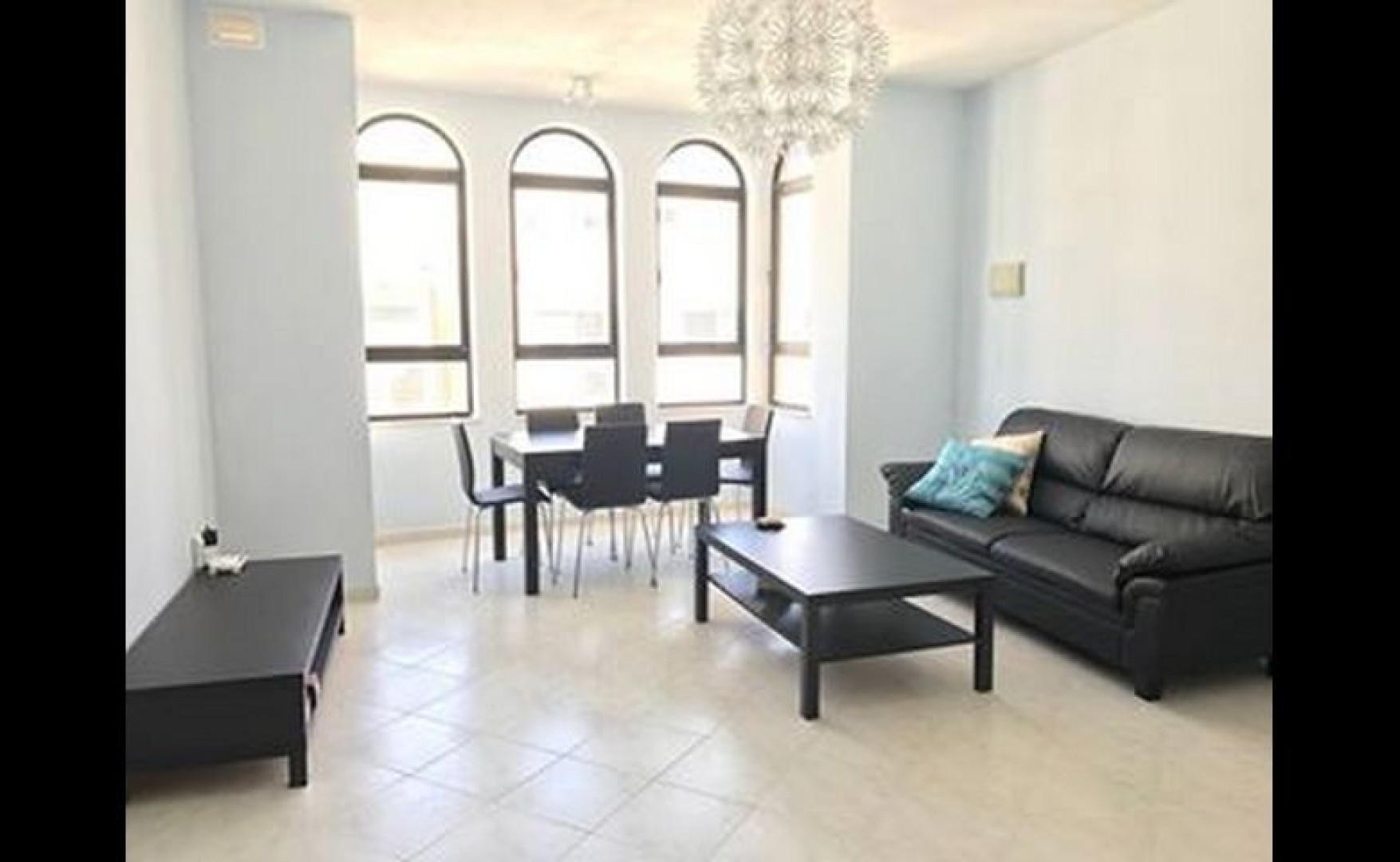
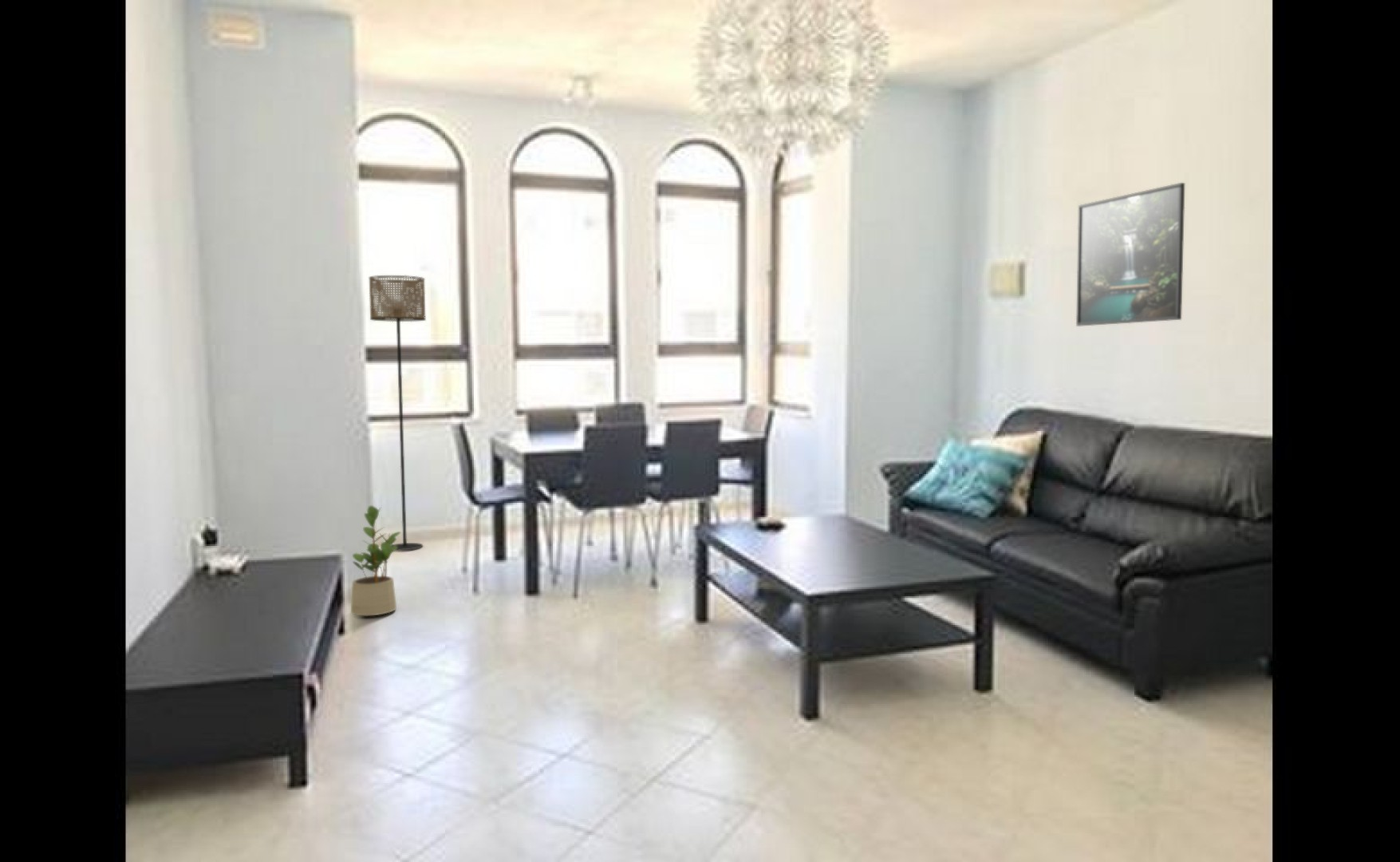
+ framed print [1075,182,1185,327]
+ floor lamp [368,275,427,552]
+ potted plant [350,504,401,616]
